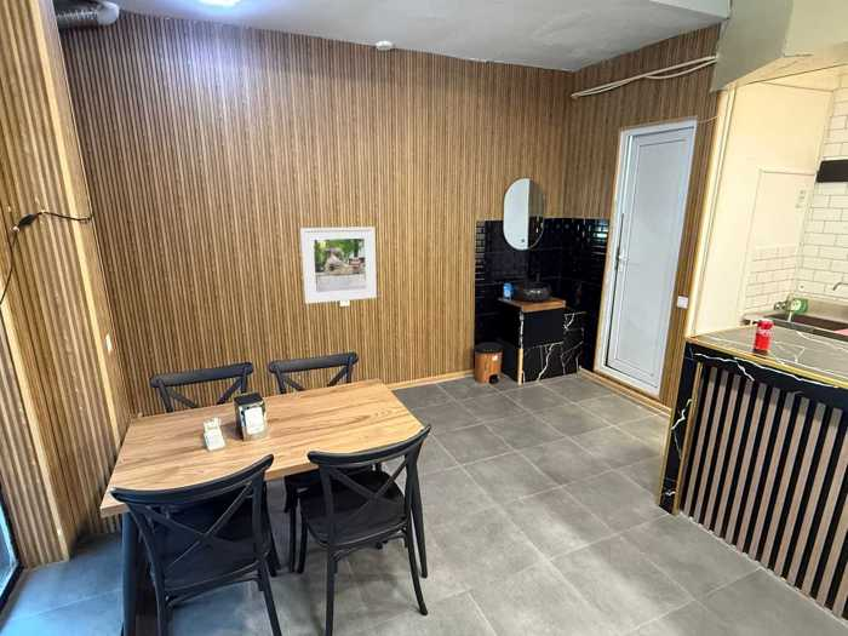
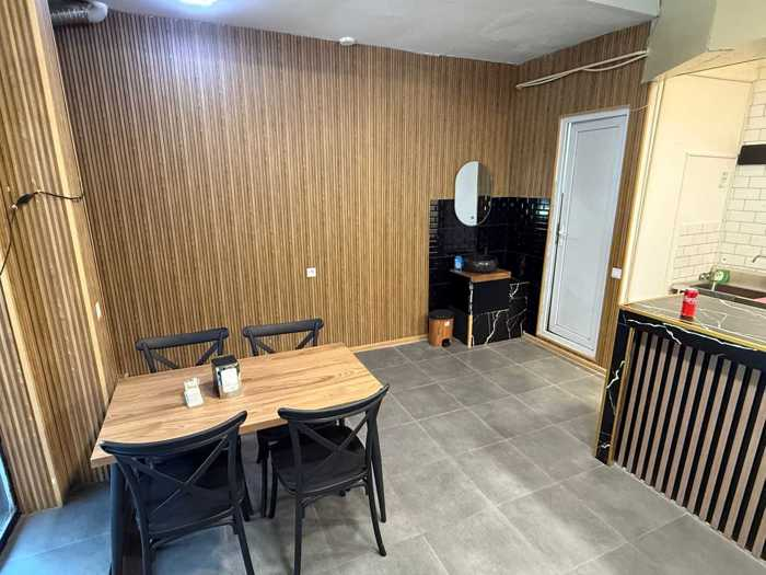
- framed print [299,225,378,305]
